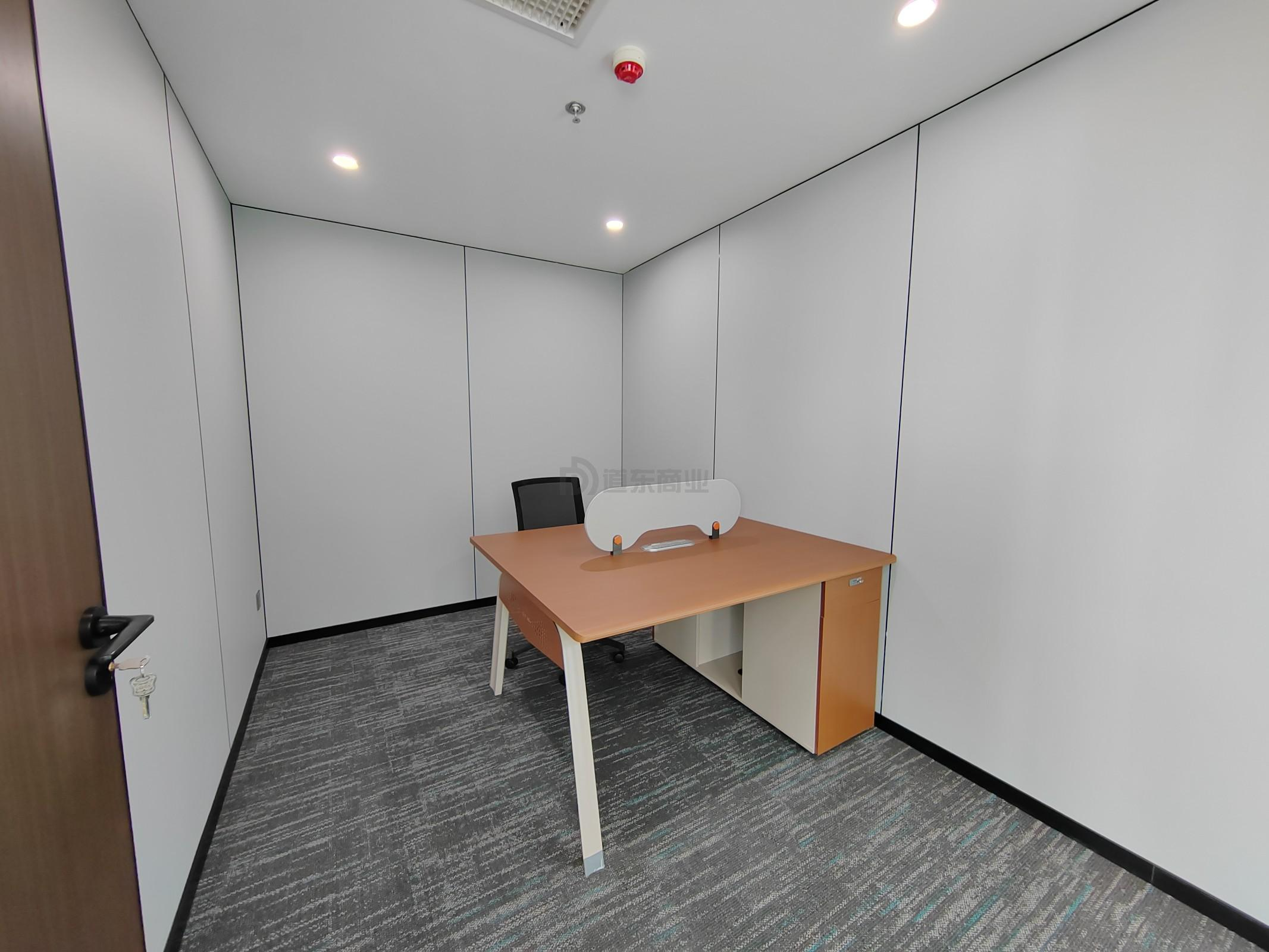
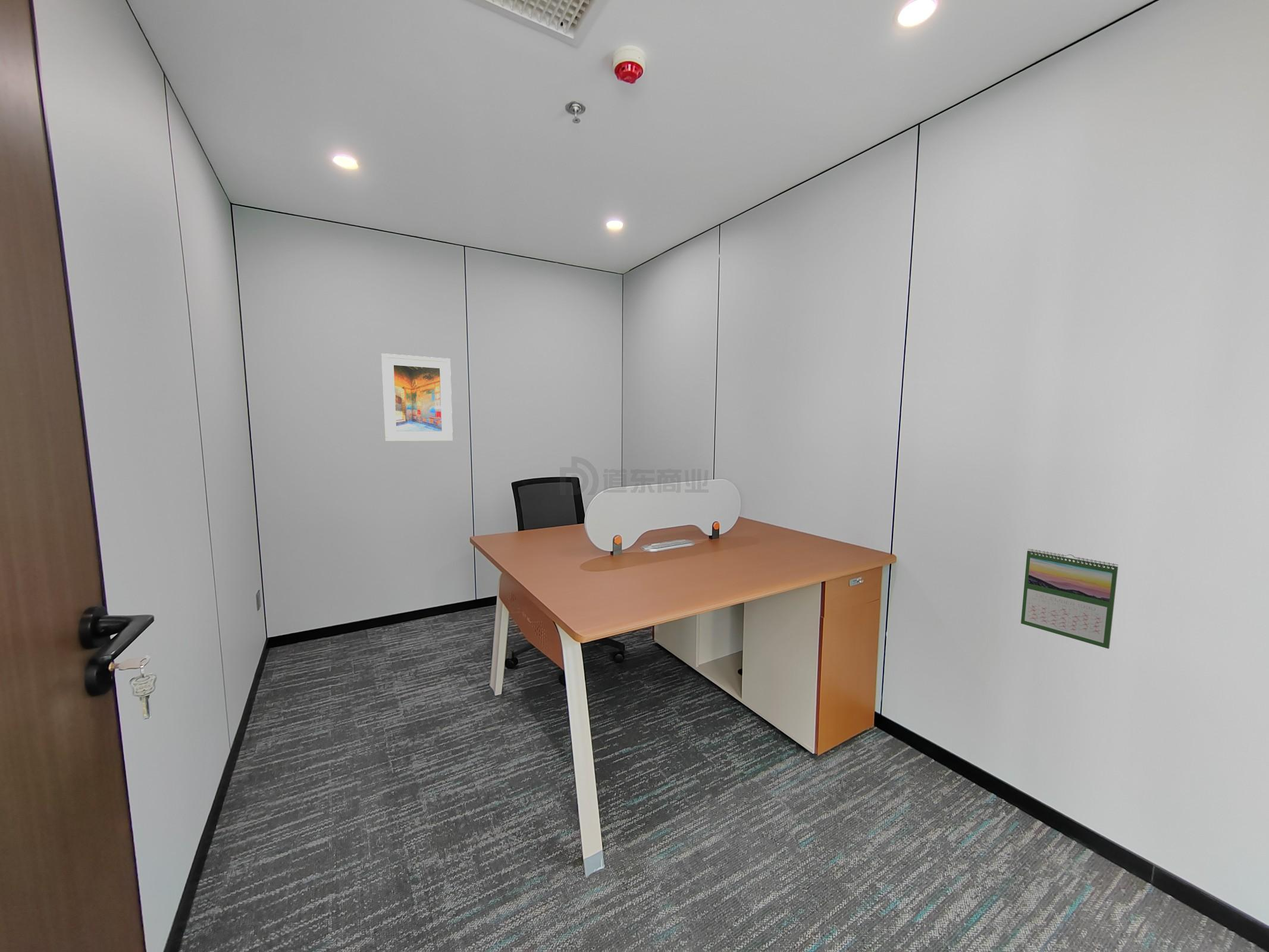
+ calendar [1020,548,1118,649]
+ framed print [381,353,453,442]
